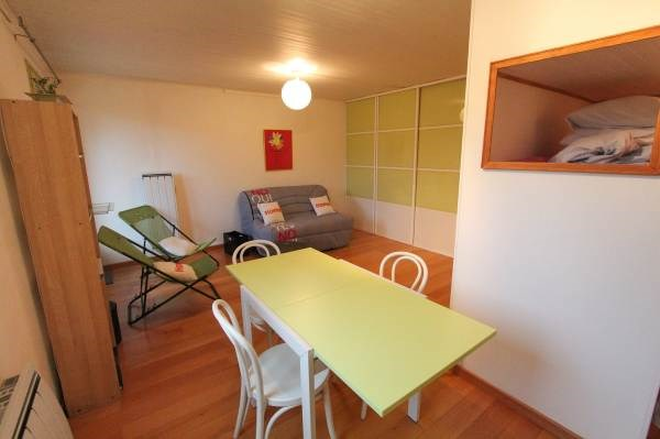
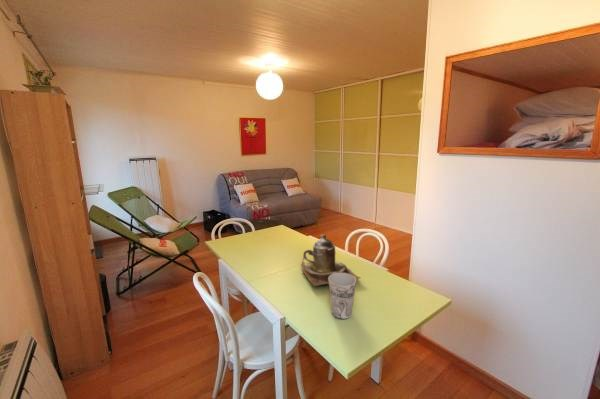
+ cup [328,273,357,320]
+ teapot [300,234,362,287]
